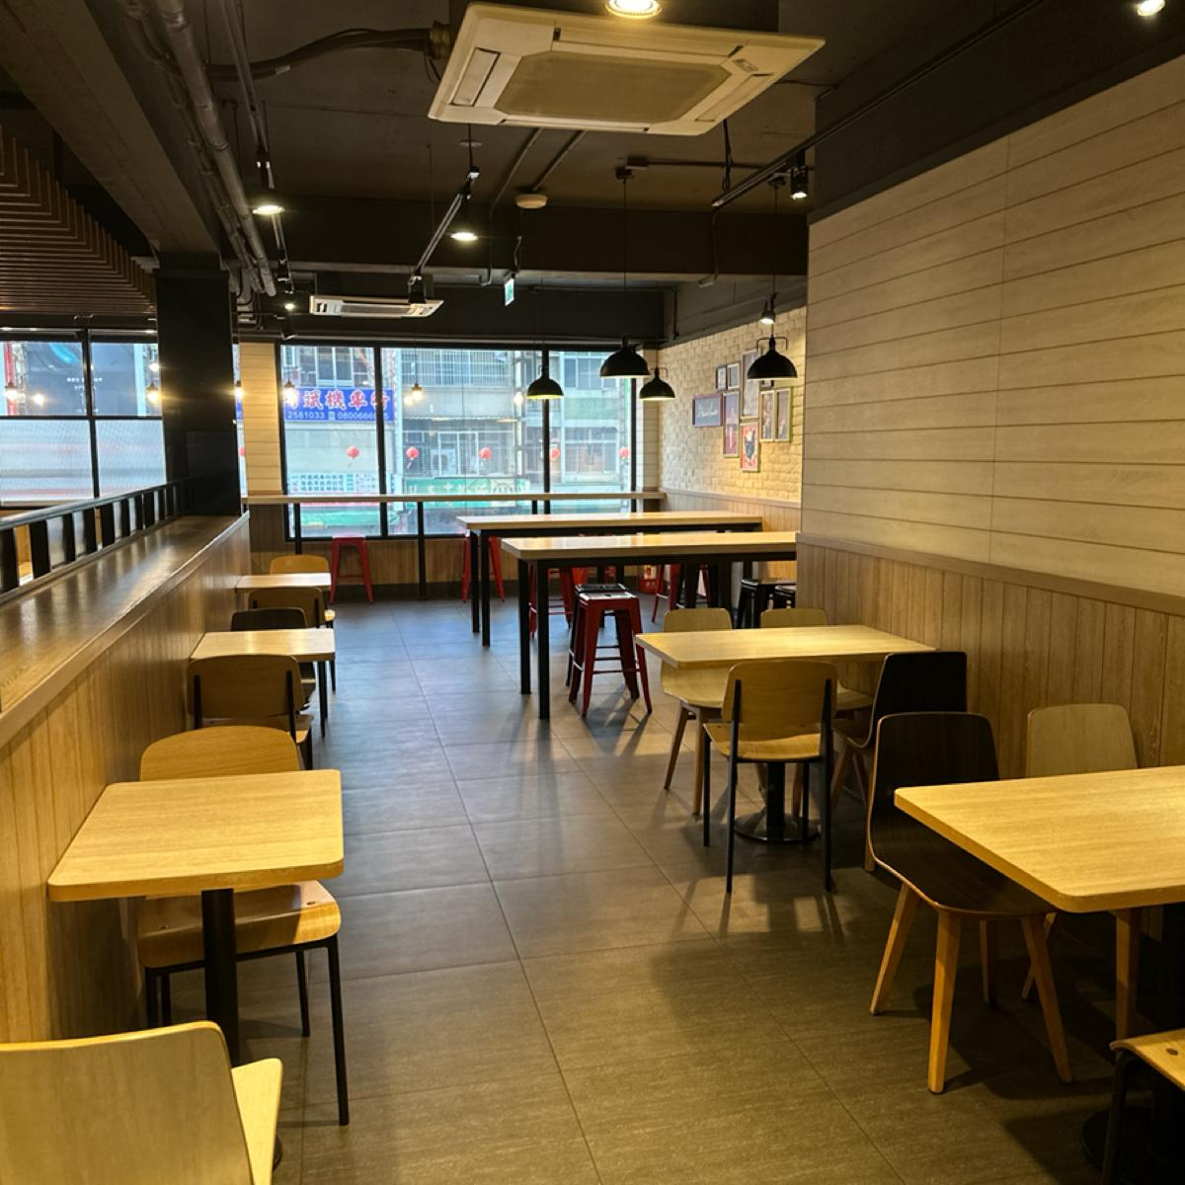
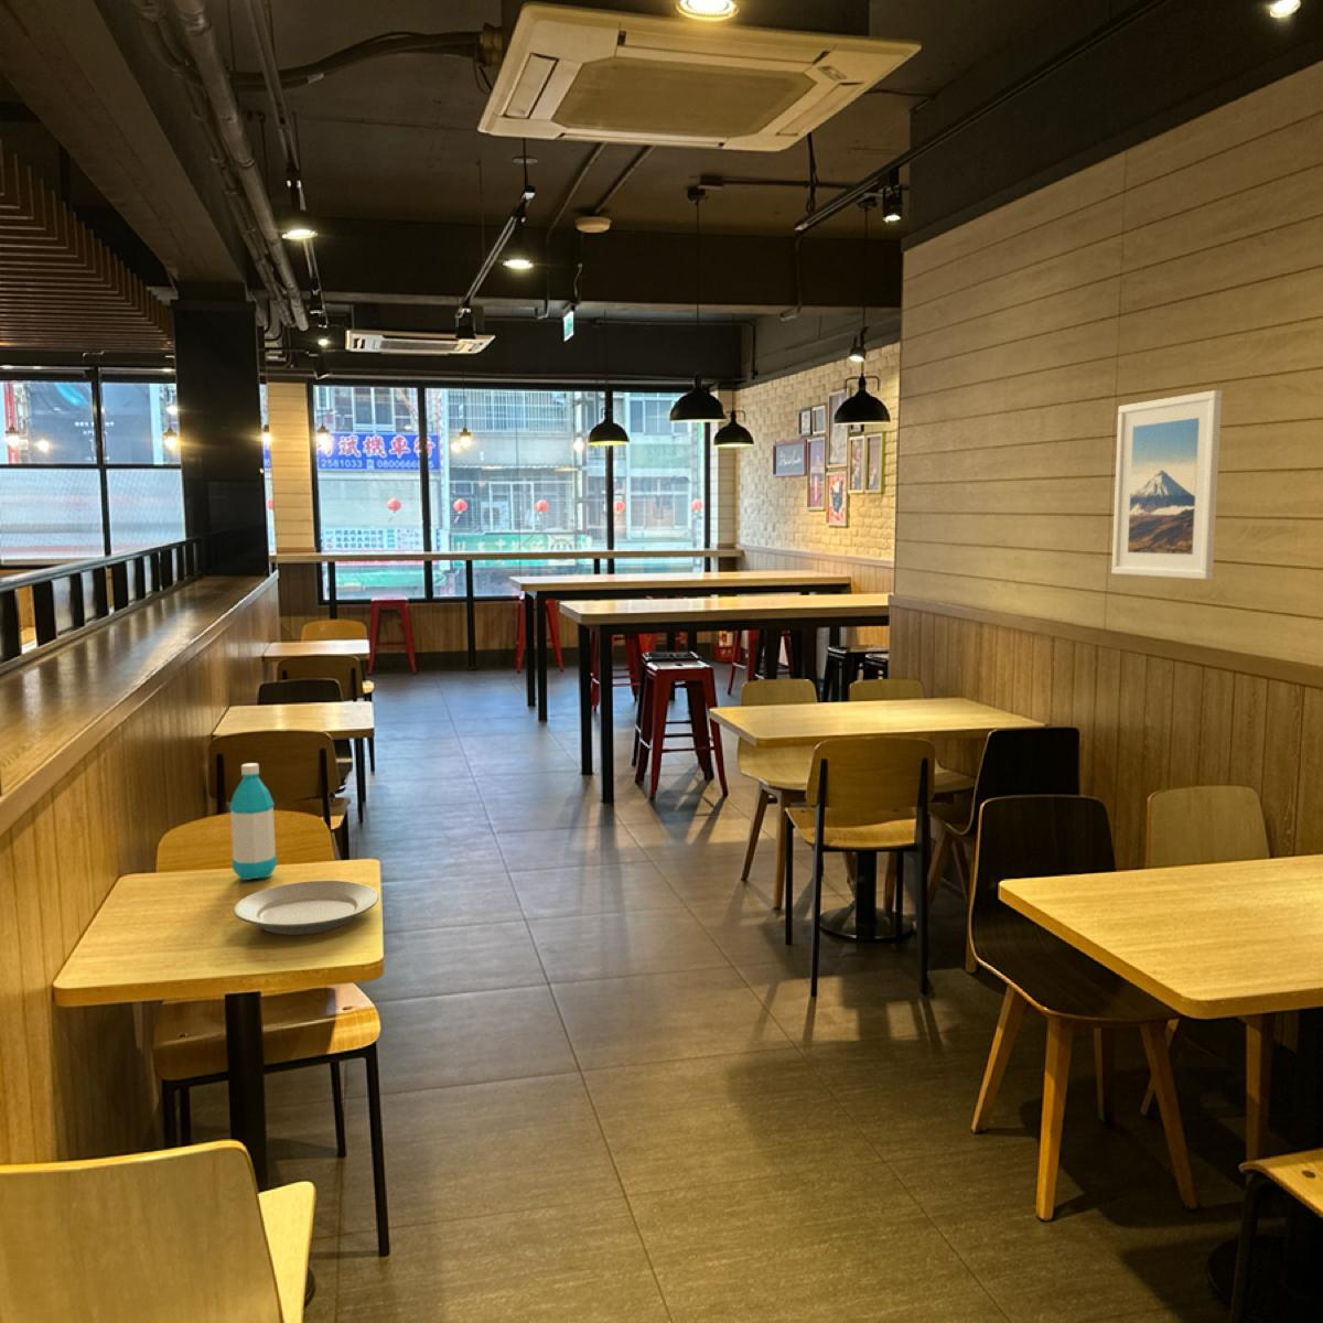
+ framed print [1110,389,1224,582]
+ water bottle [228,762,277,881]
+ plate [233,880,379,937]
